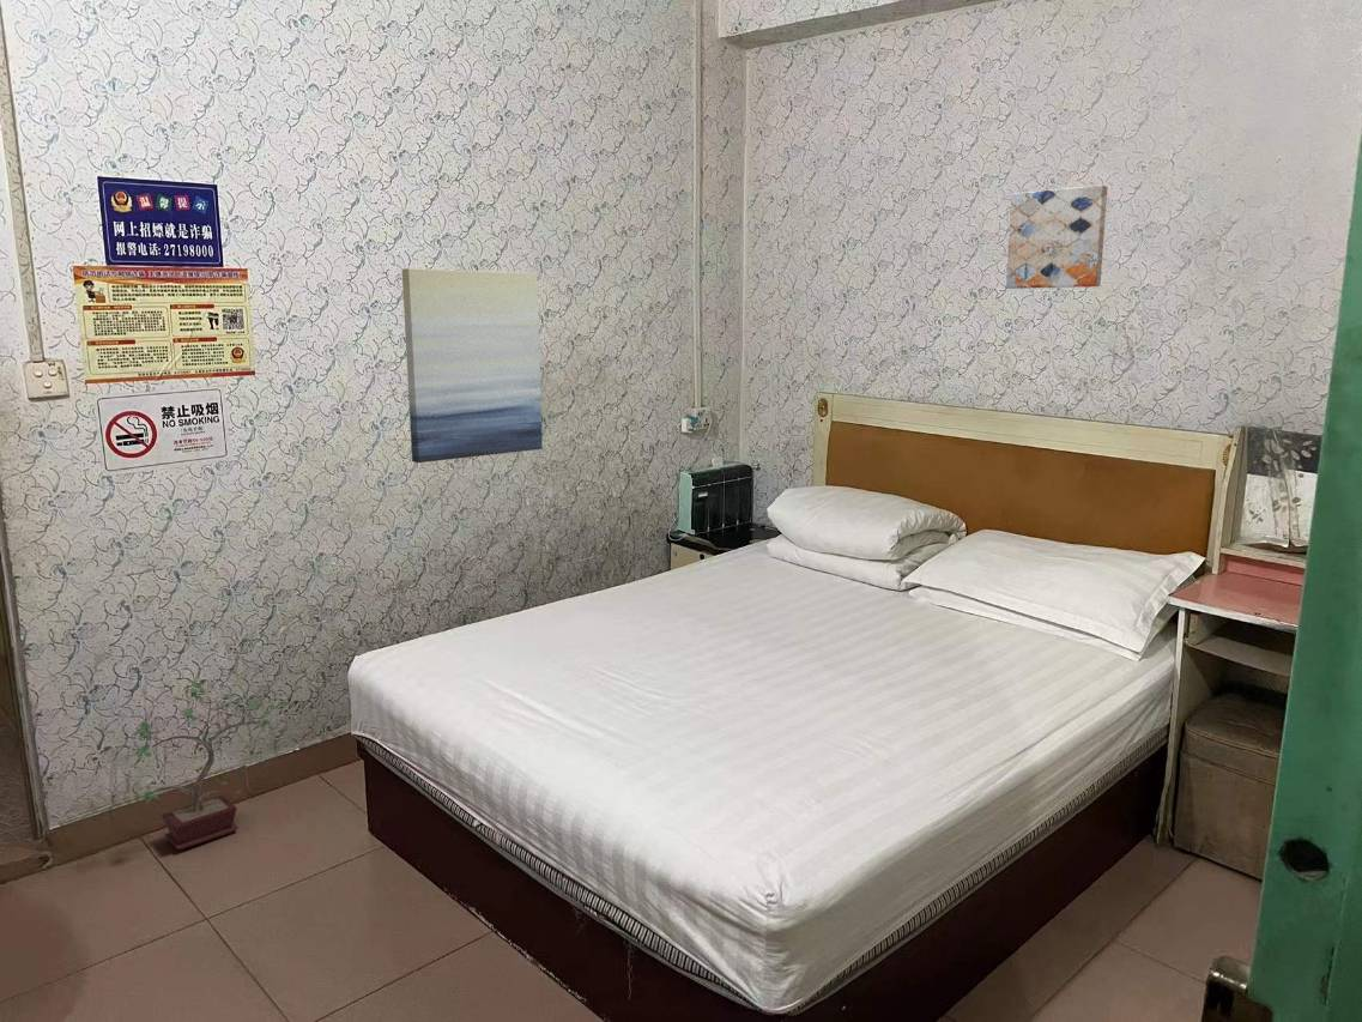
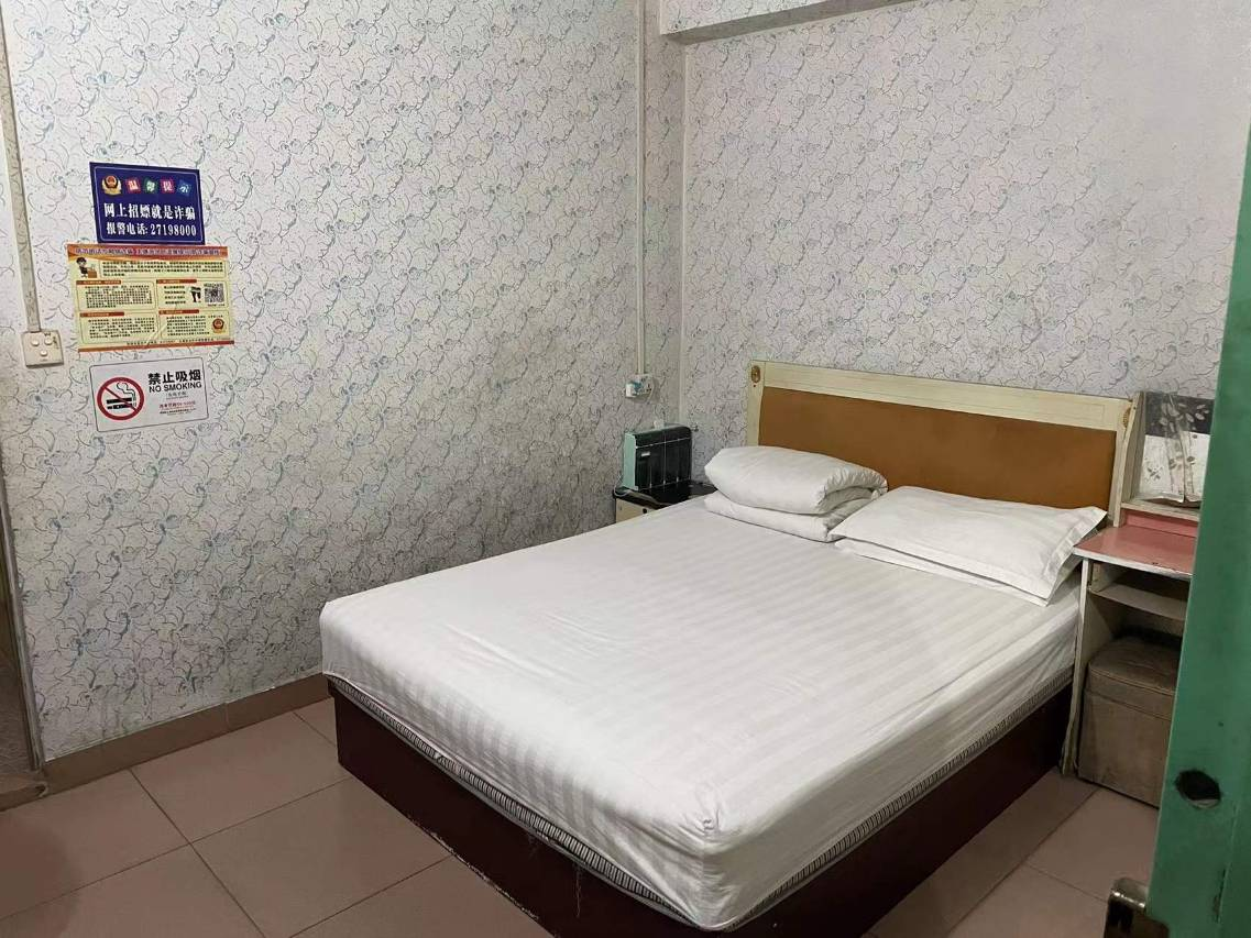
- wall art [401,267,544,464]
- potted plant [133,679,291,851]
- wall art [1005,185,1108,290]
